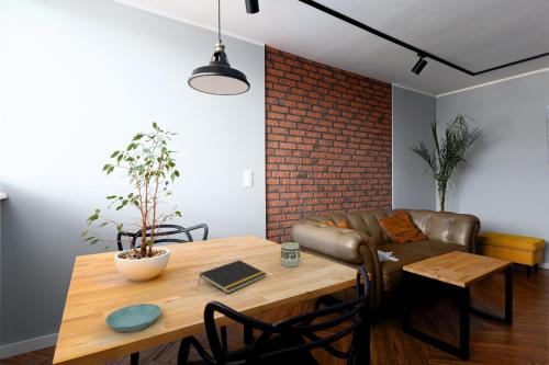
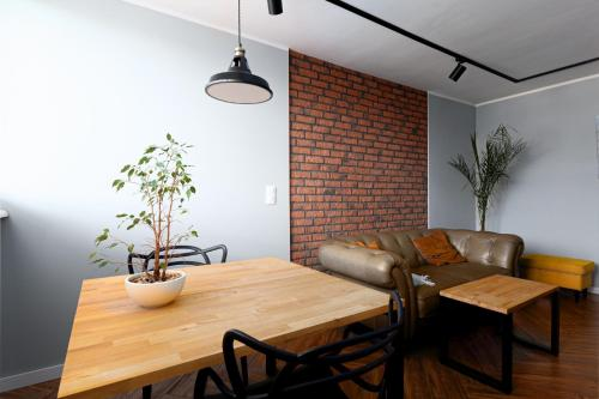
- cup [280,241,302,267]
- notepad [198,259,268,295]
- saucer [104,303,163,333]
